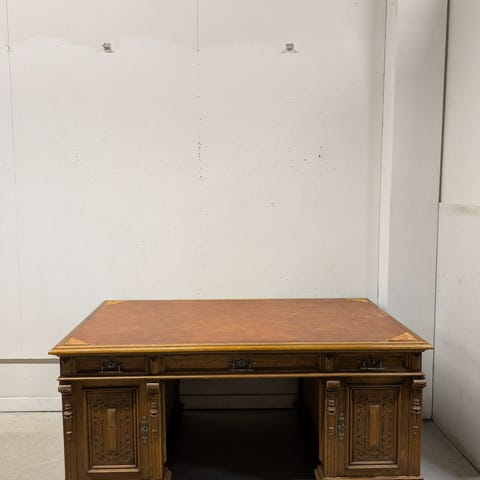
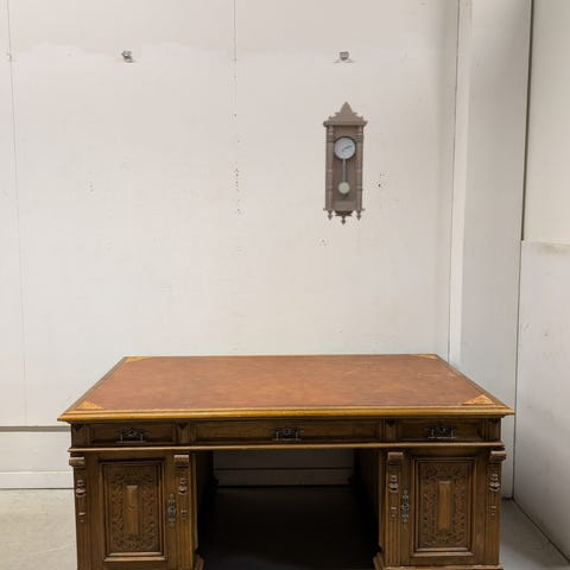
+ pendulum clock [322,101,369,226]
